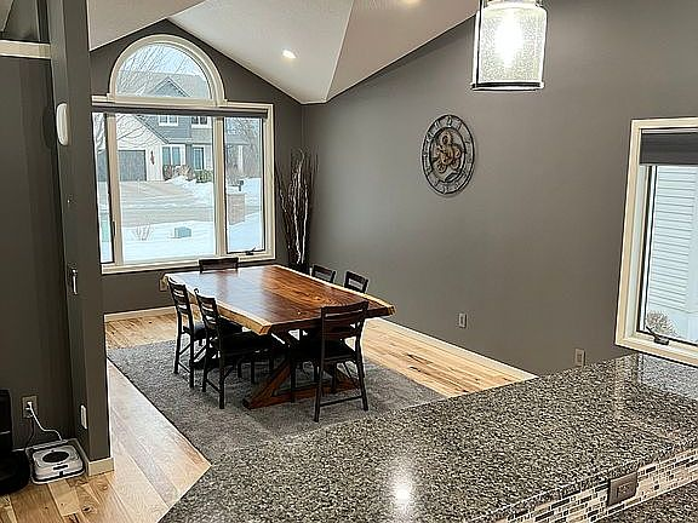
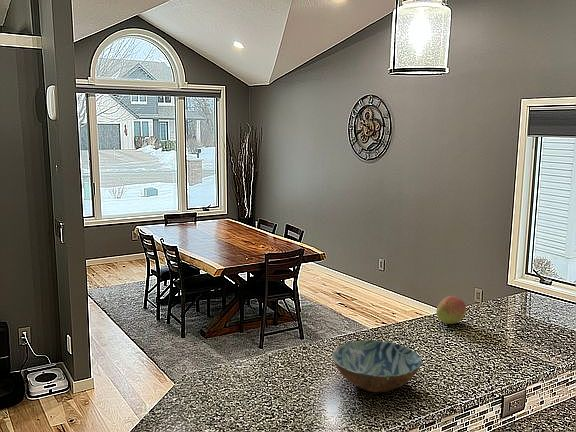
+ fruit [435,295,467,325]
+ bowl [331,340,423,393]
